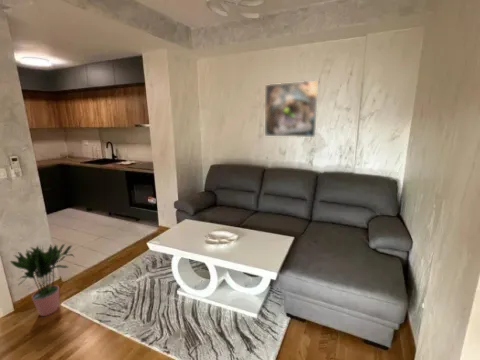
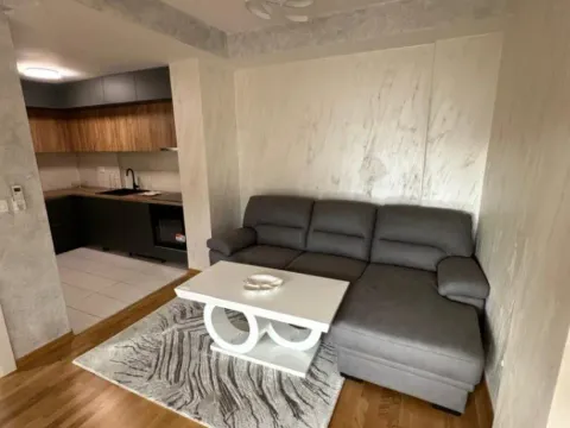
- potted plant [9,243,75,317]
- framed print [264,79,319,138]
